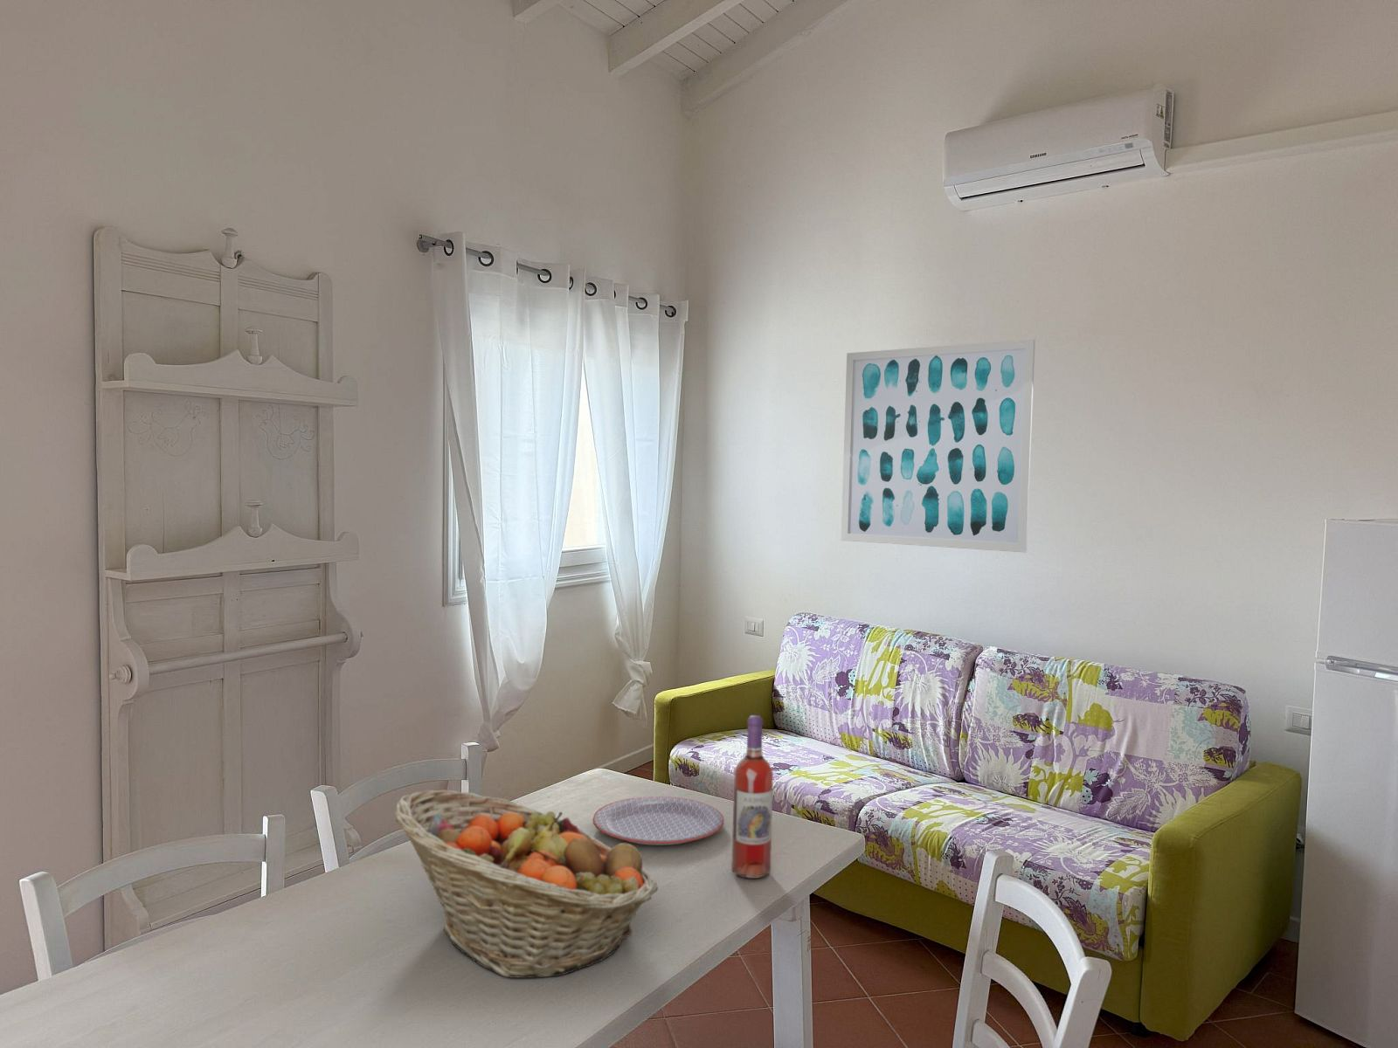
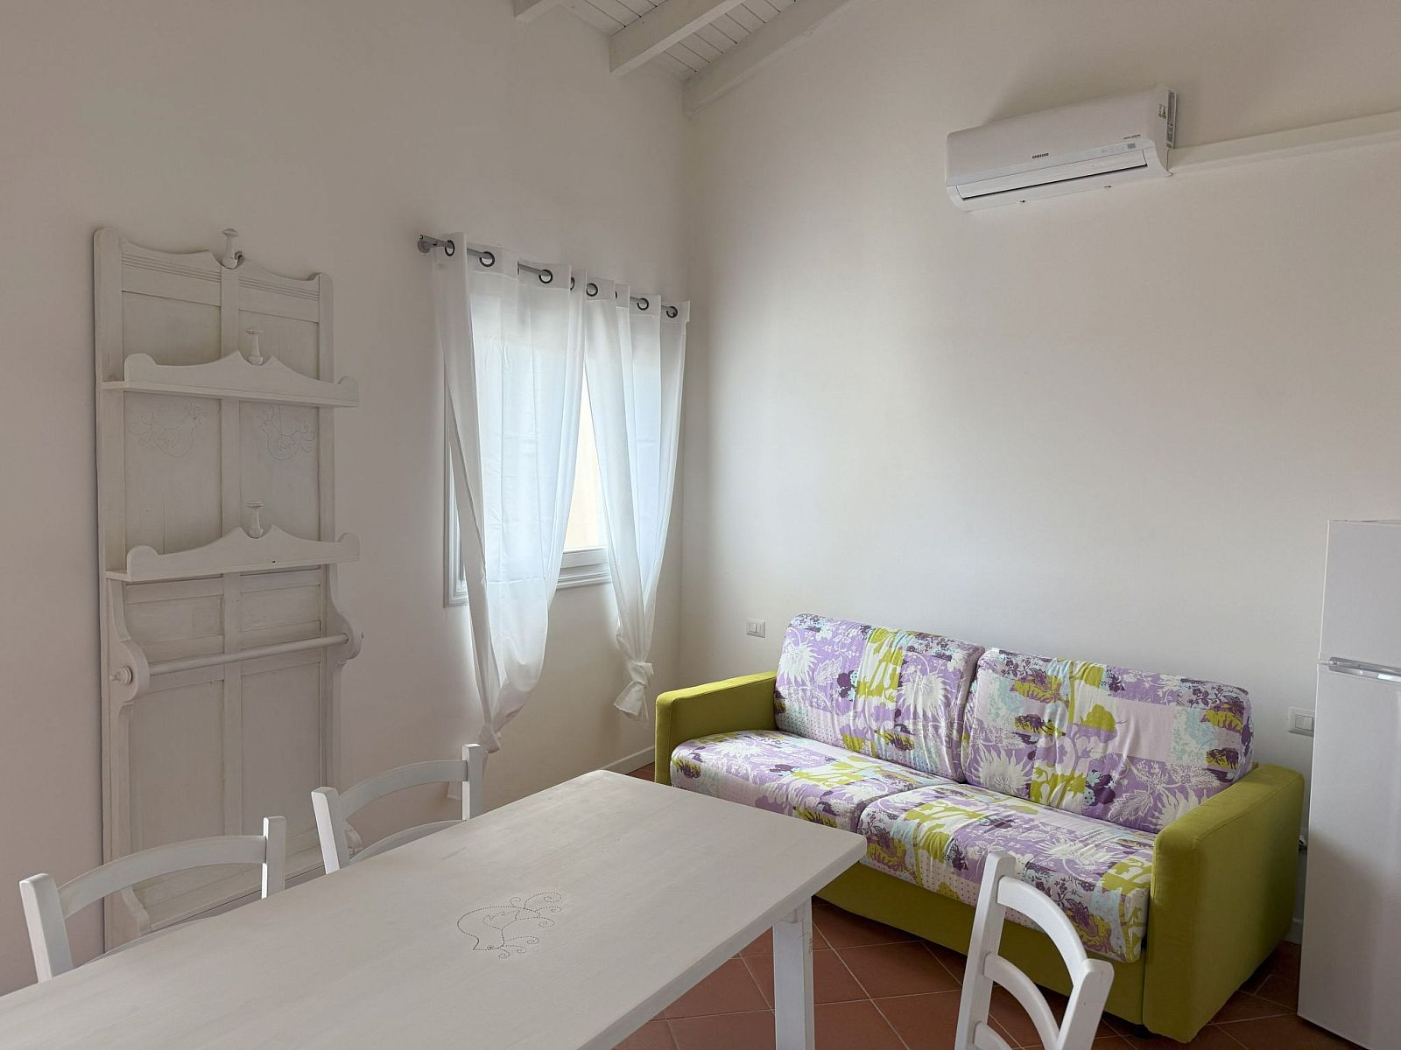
- plate [592,796,724,847]
- fruit basket [394,789,658,979]
- wine bottle [731,714,774,880]
- wall art [841,339,1036,554]
